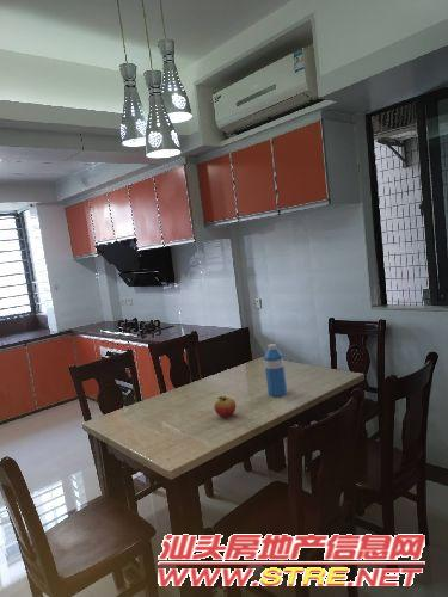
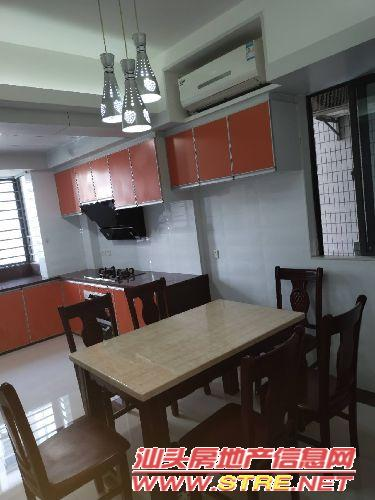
- fruit [213,395,237,418]
- water bottle [263,343,288,398]
